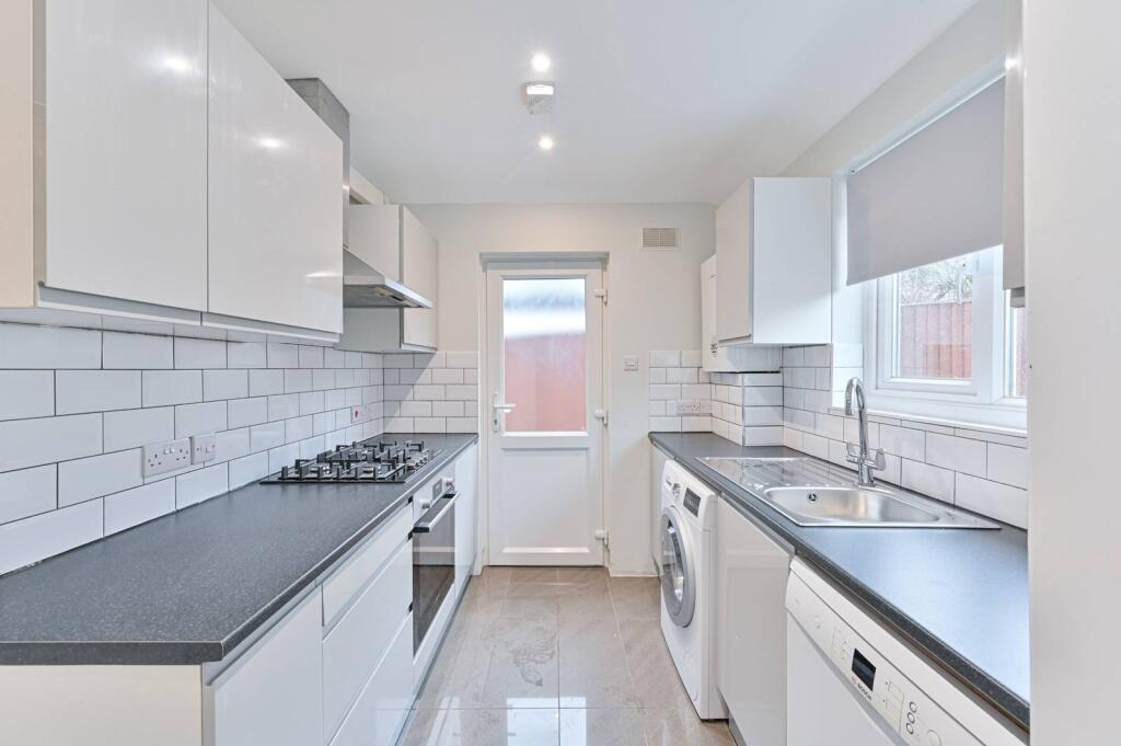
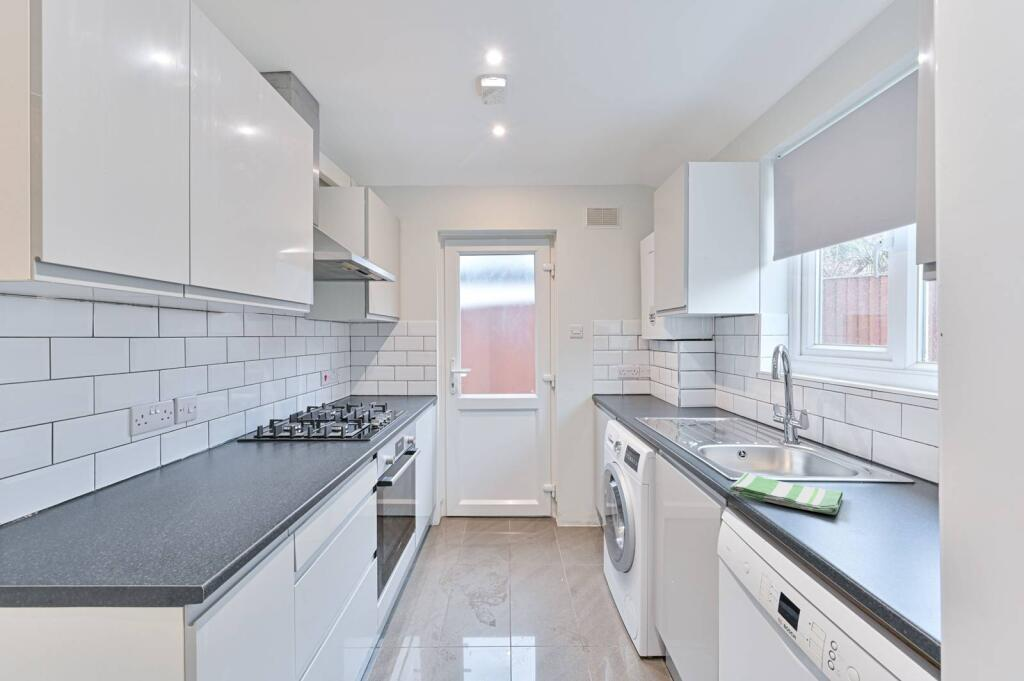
+ dish towel [729,472,844,516]
